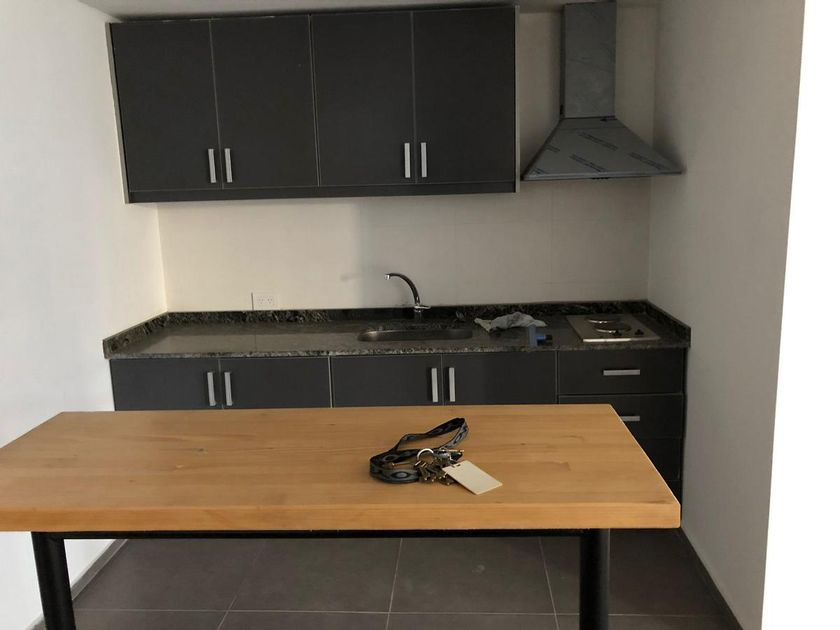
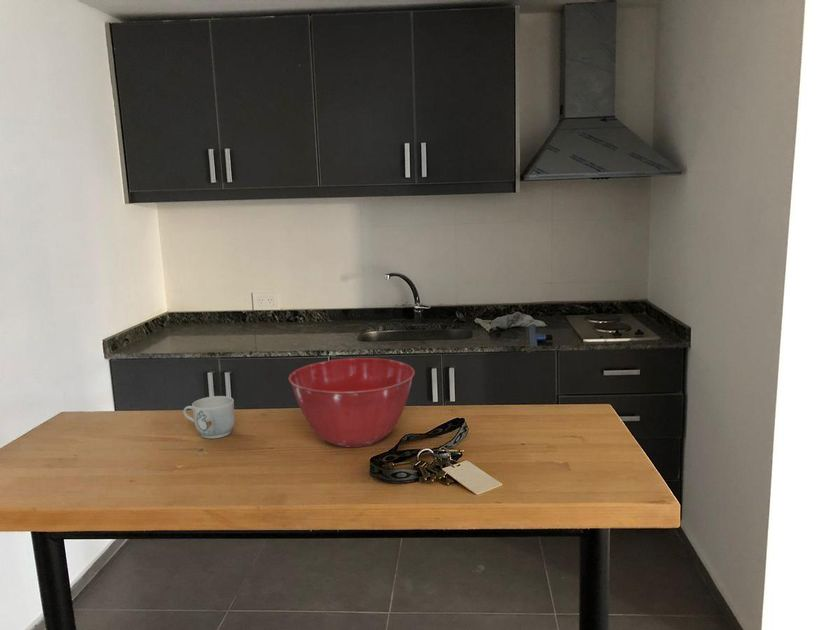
+ mug [182,395,236,440]
+ mixing bowl [288,357,416,448]
